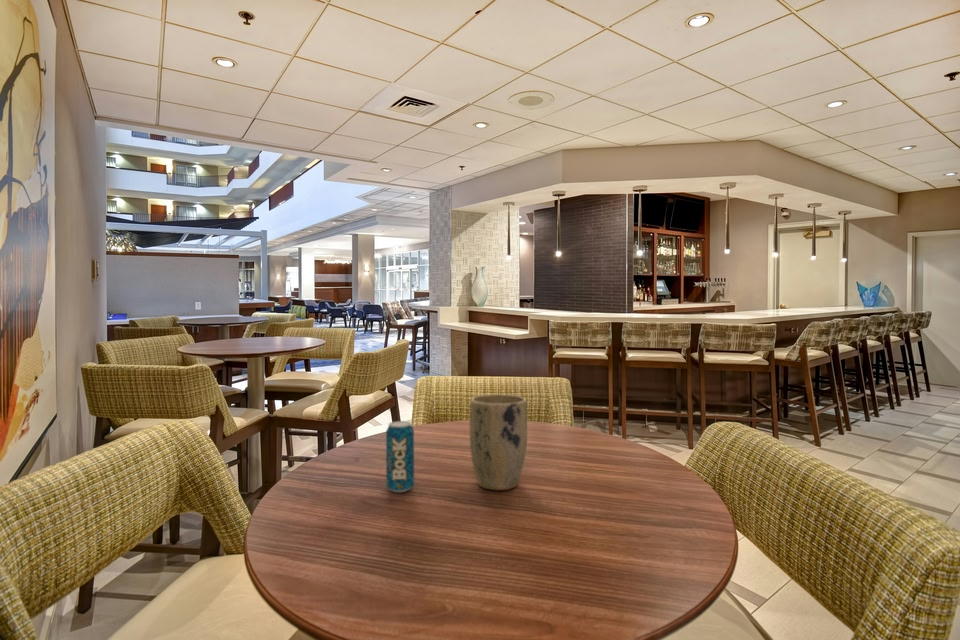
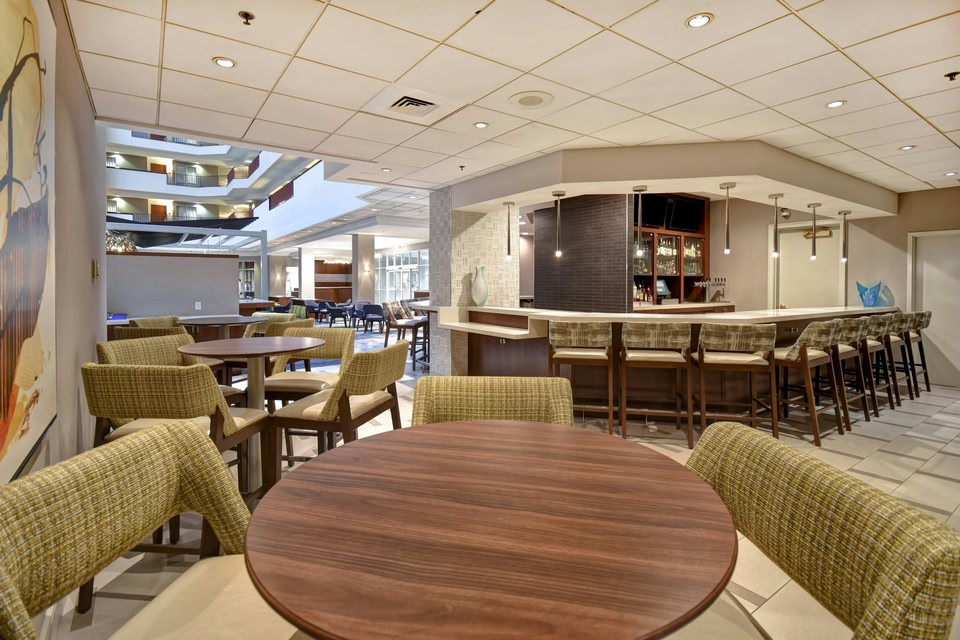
- beverage can [385,420,415,493]
- plant pot [469,393,528,491]
